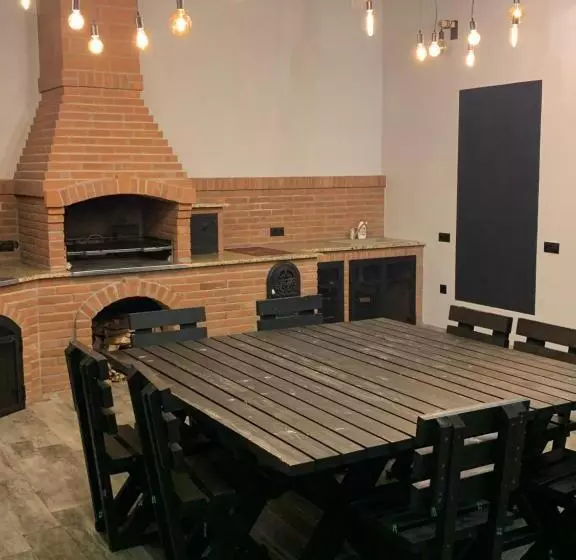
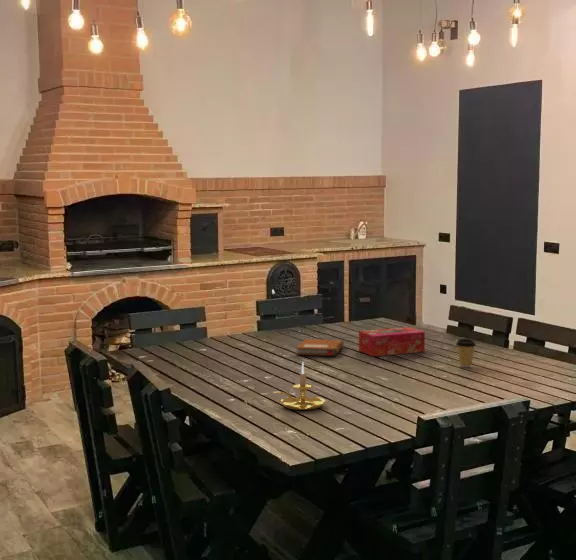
+ candle holder [273,361,326,411]
+ coffee cup [455,338,477,368]
+ tissue box [358,326,426,357]
+ notebook [295,338,345,357]
